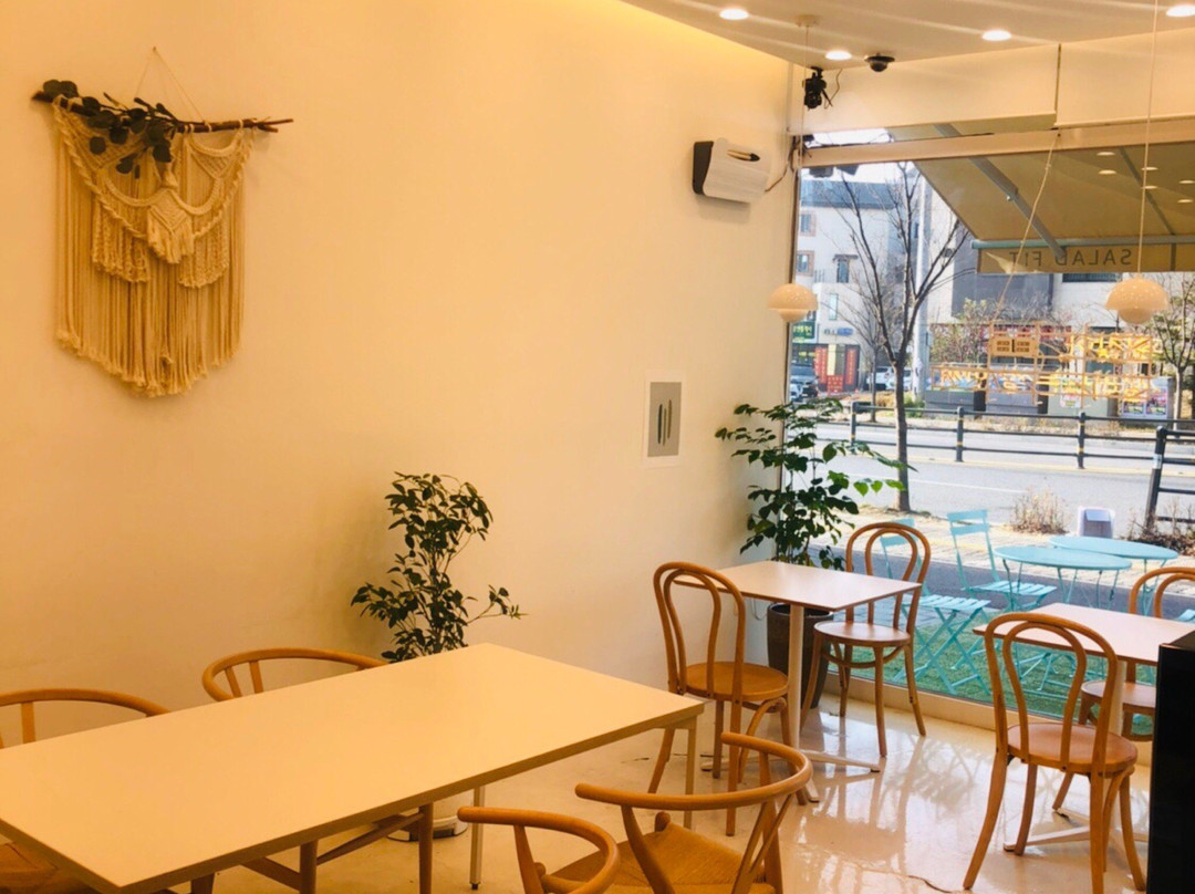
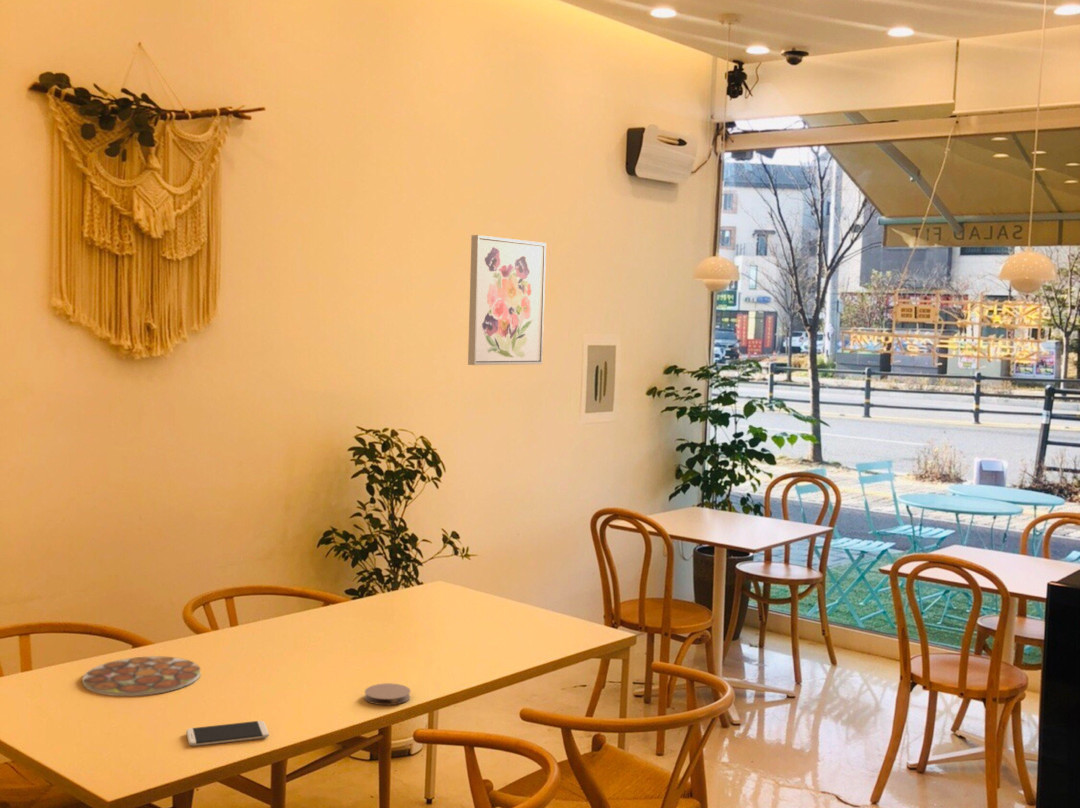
+ wall art [467,234,547,366]
+ coaster [363,682,411,706]
+ plate [81,655,201,697]
+ smartphone [185,720,270,747]
